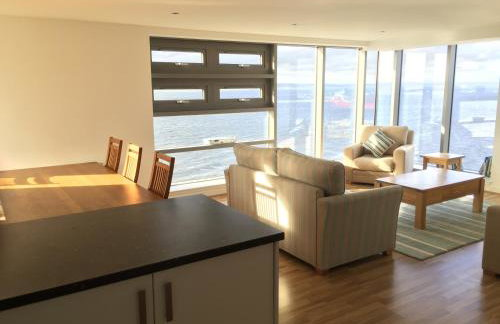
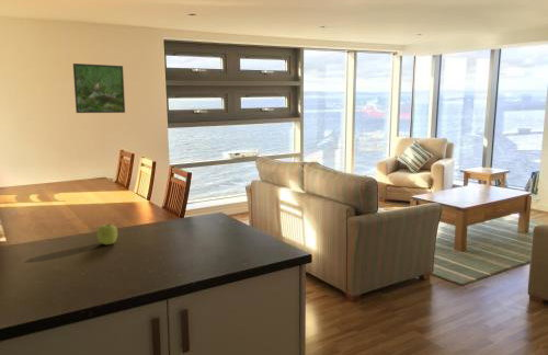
+ fruit [96,222,118,245]
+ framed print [72,62,126,114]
